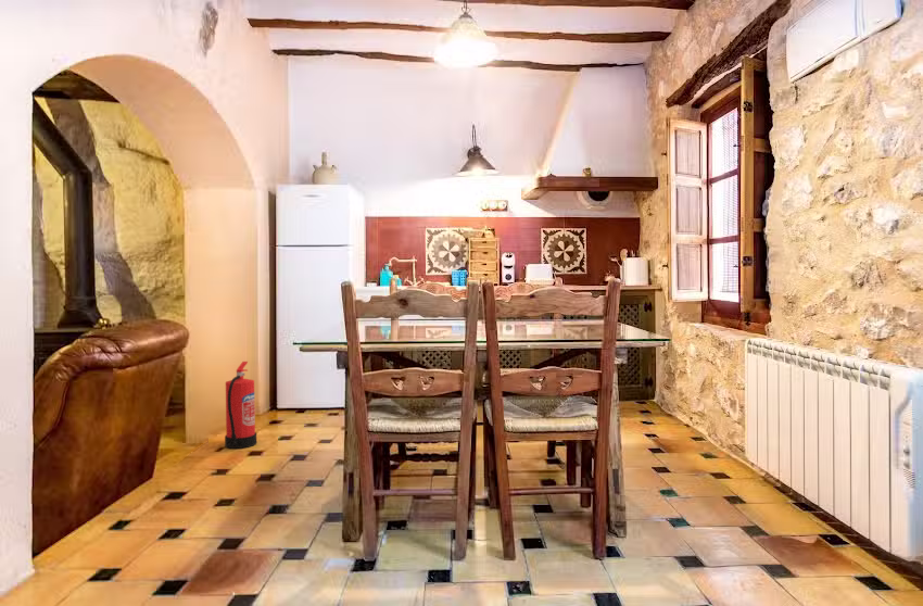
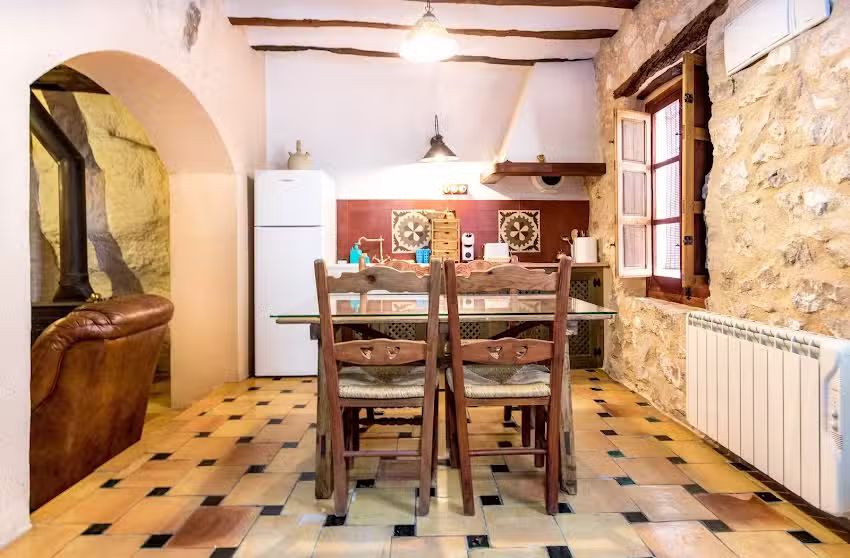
- fire extinguisher [224,361,257,450]
